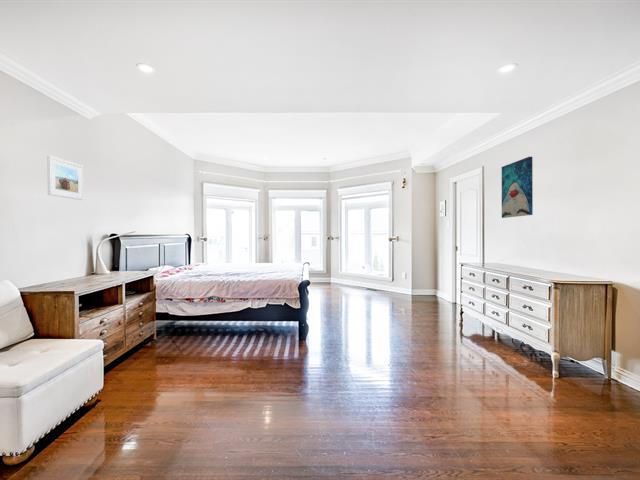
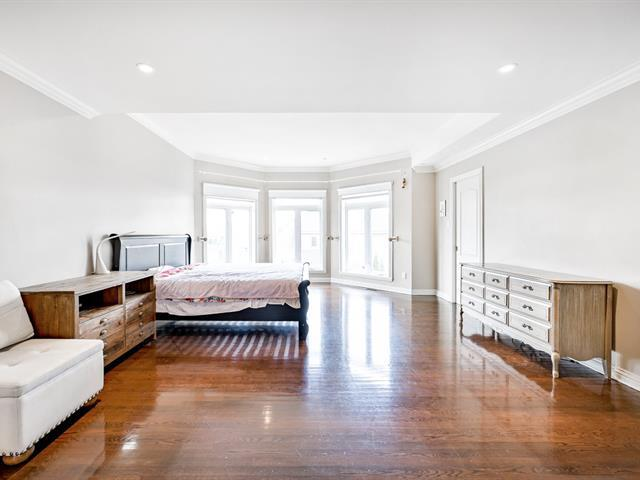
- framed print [46,155,85,201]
- wall art [501,156,534,219]
